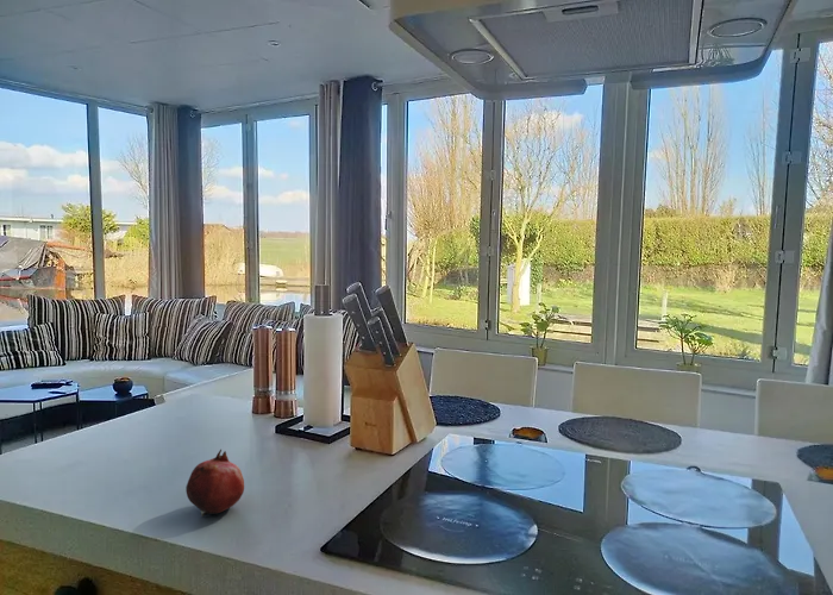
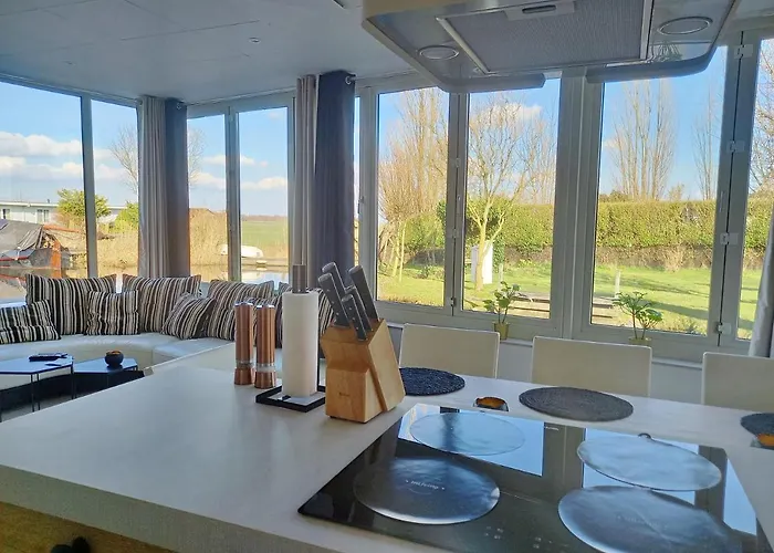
- fruit [184,449,245,518]
